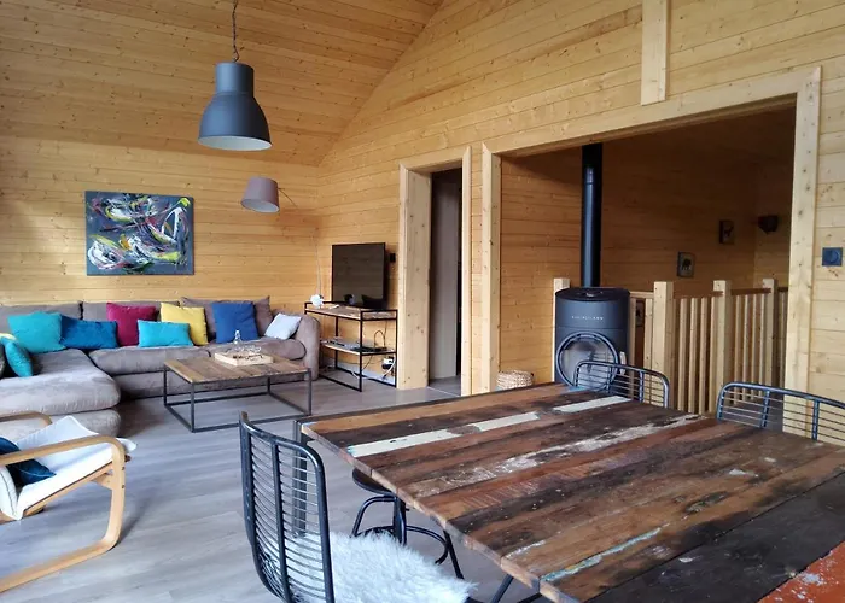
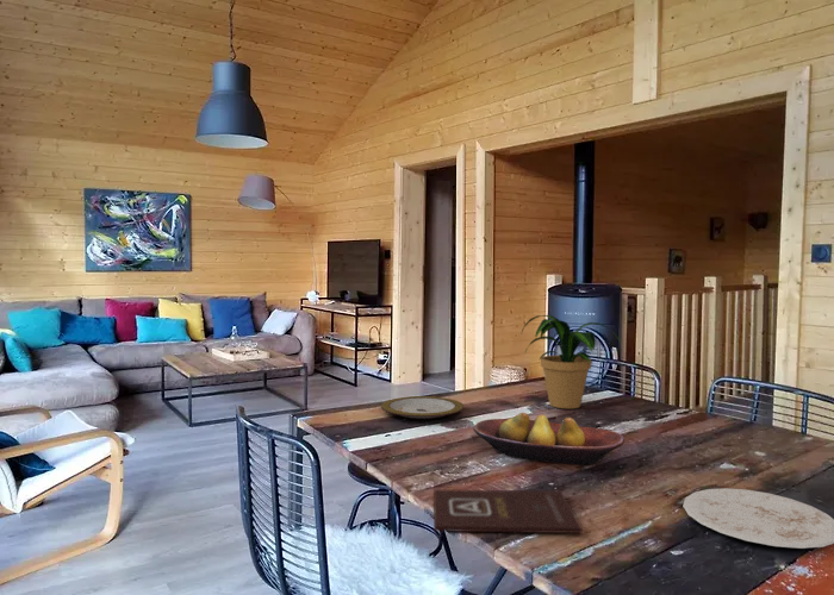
+ book [432,488,584,534]
+ plate [681,487,834,550]
+ potted plant [521,314,621,409]
+ plate [380,395,465,420]
+ fruit bowl [472,412,626,466]
